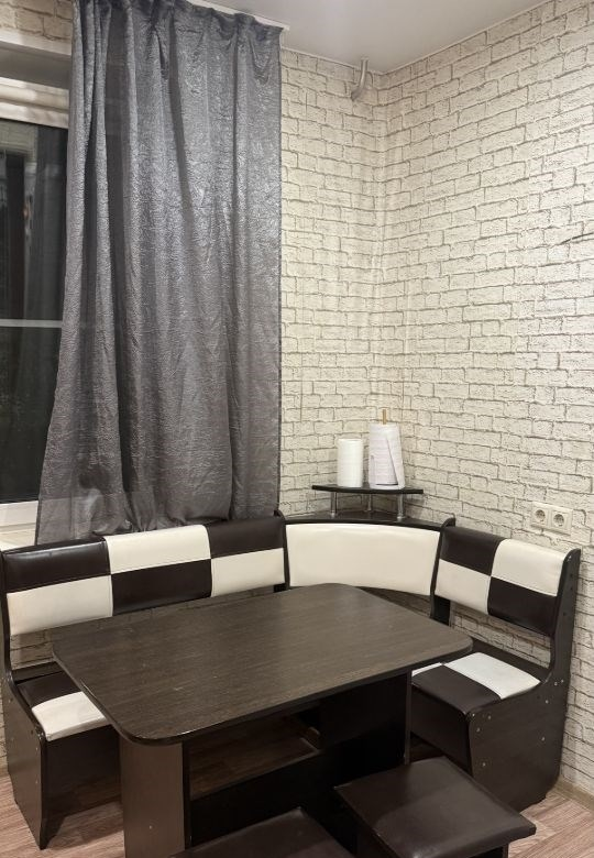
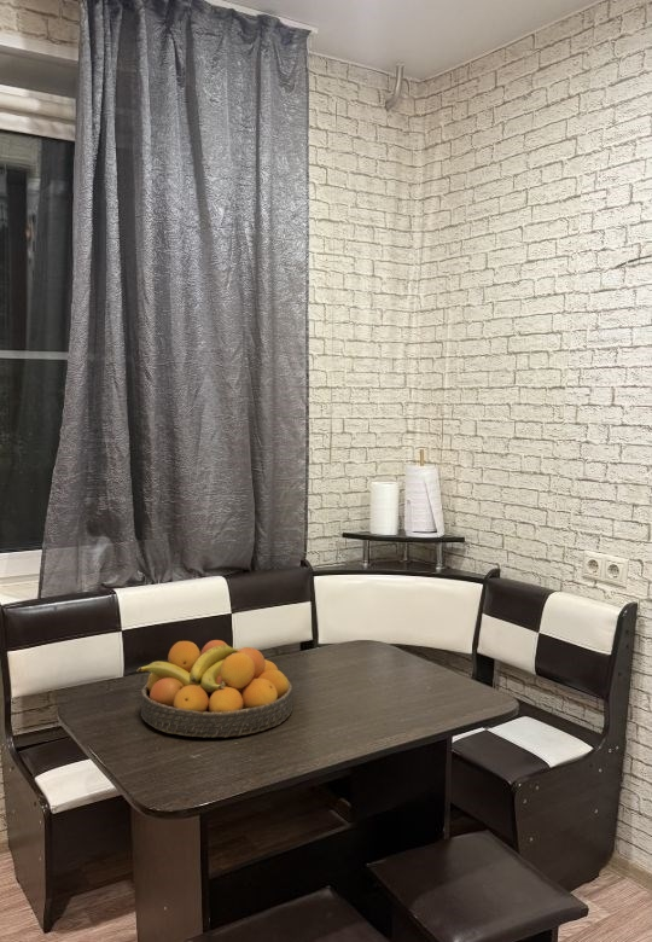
+ fruit bowl [135,639,295,738]
